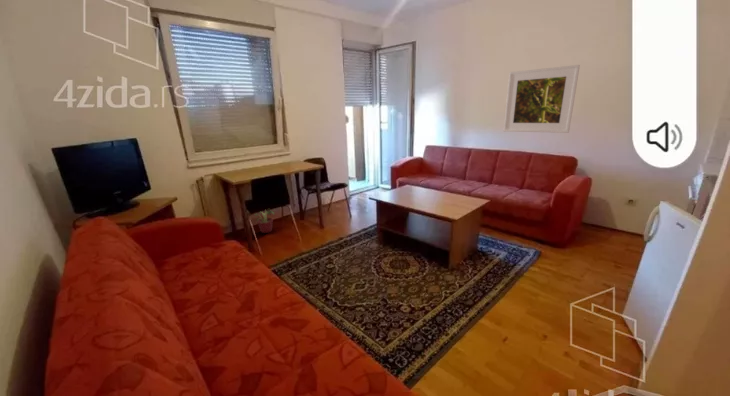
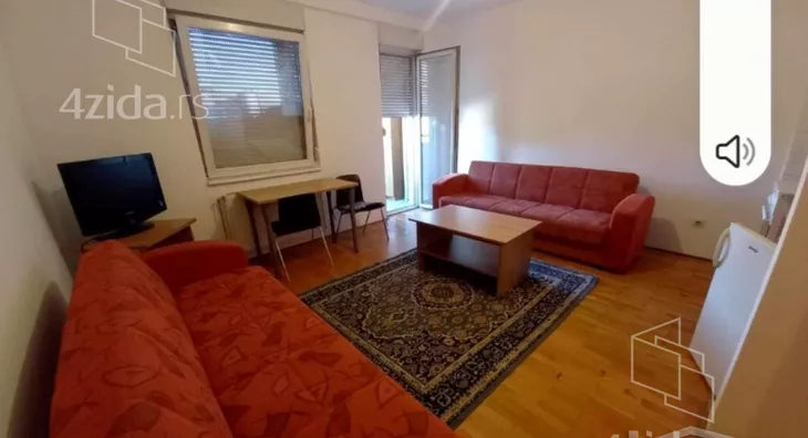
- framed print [503,64,581,134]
- potted plant [254,208,275,234]
